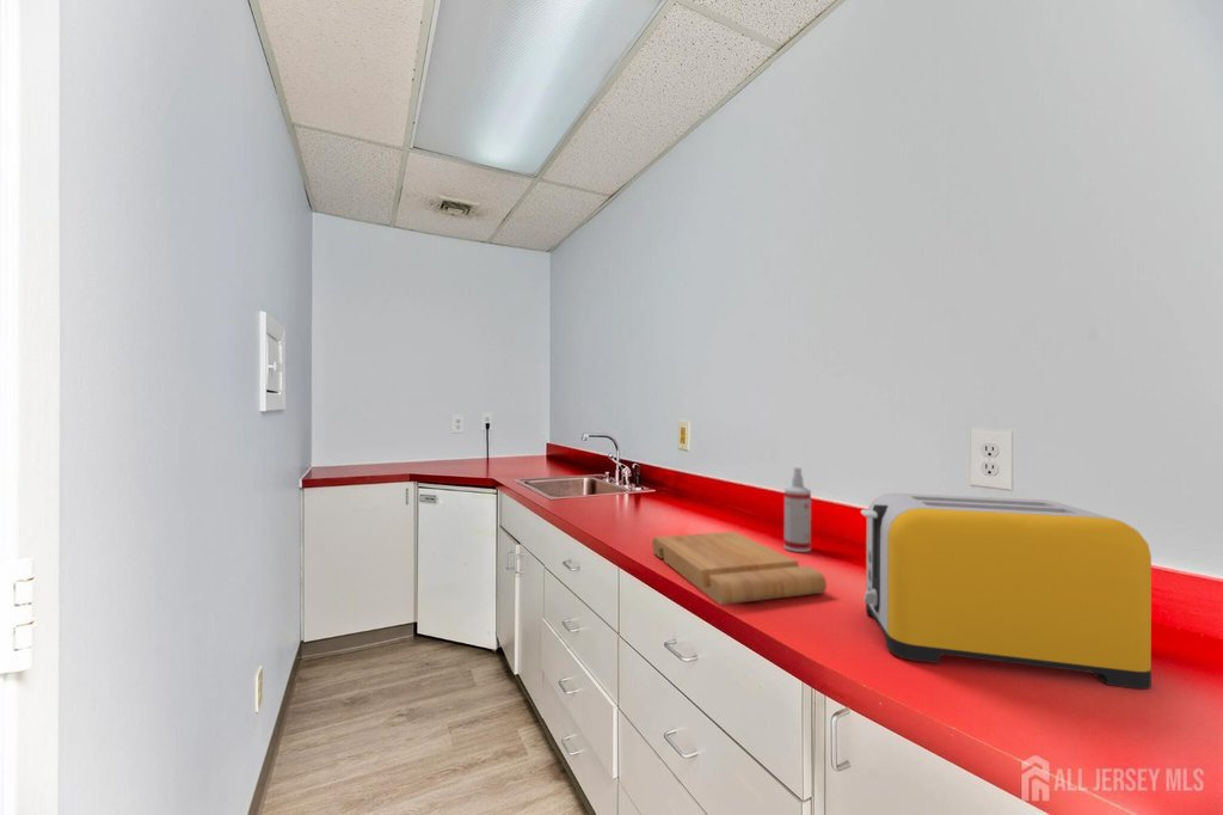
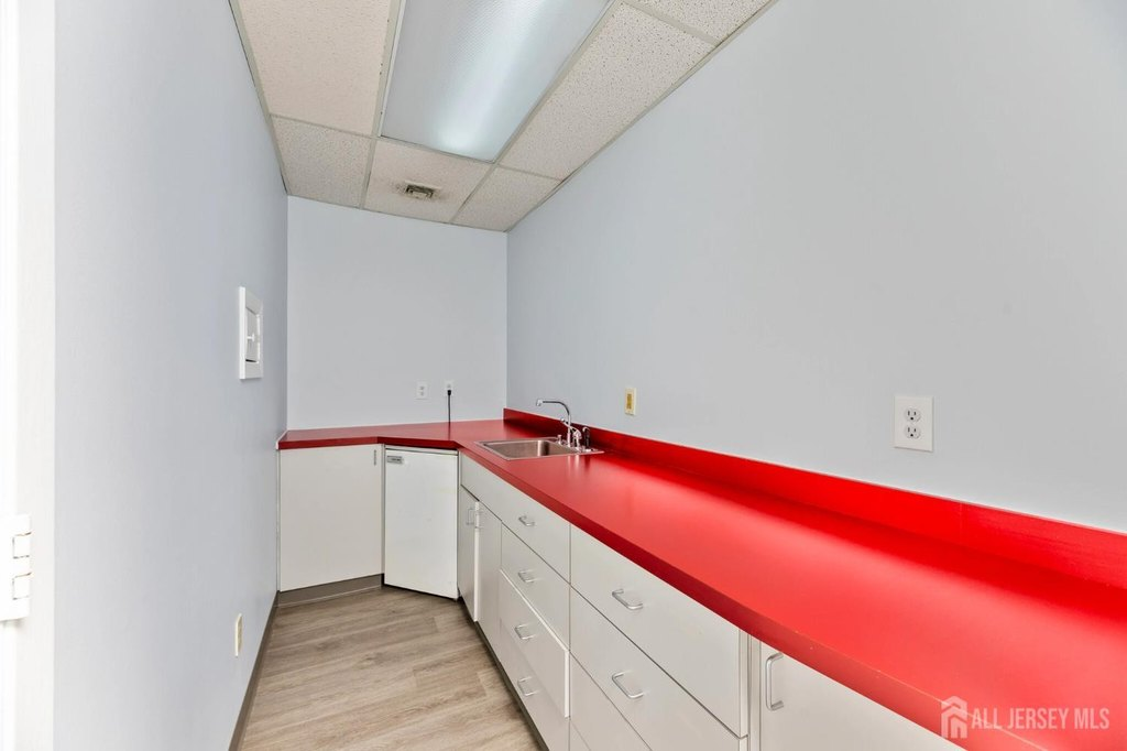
- spray bottle [783,466,812,553]
- cutting board [651,531,828,606]
- toaster [860,492,1153,690]
